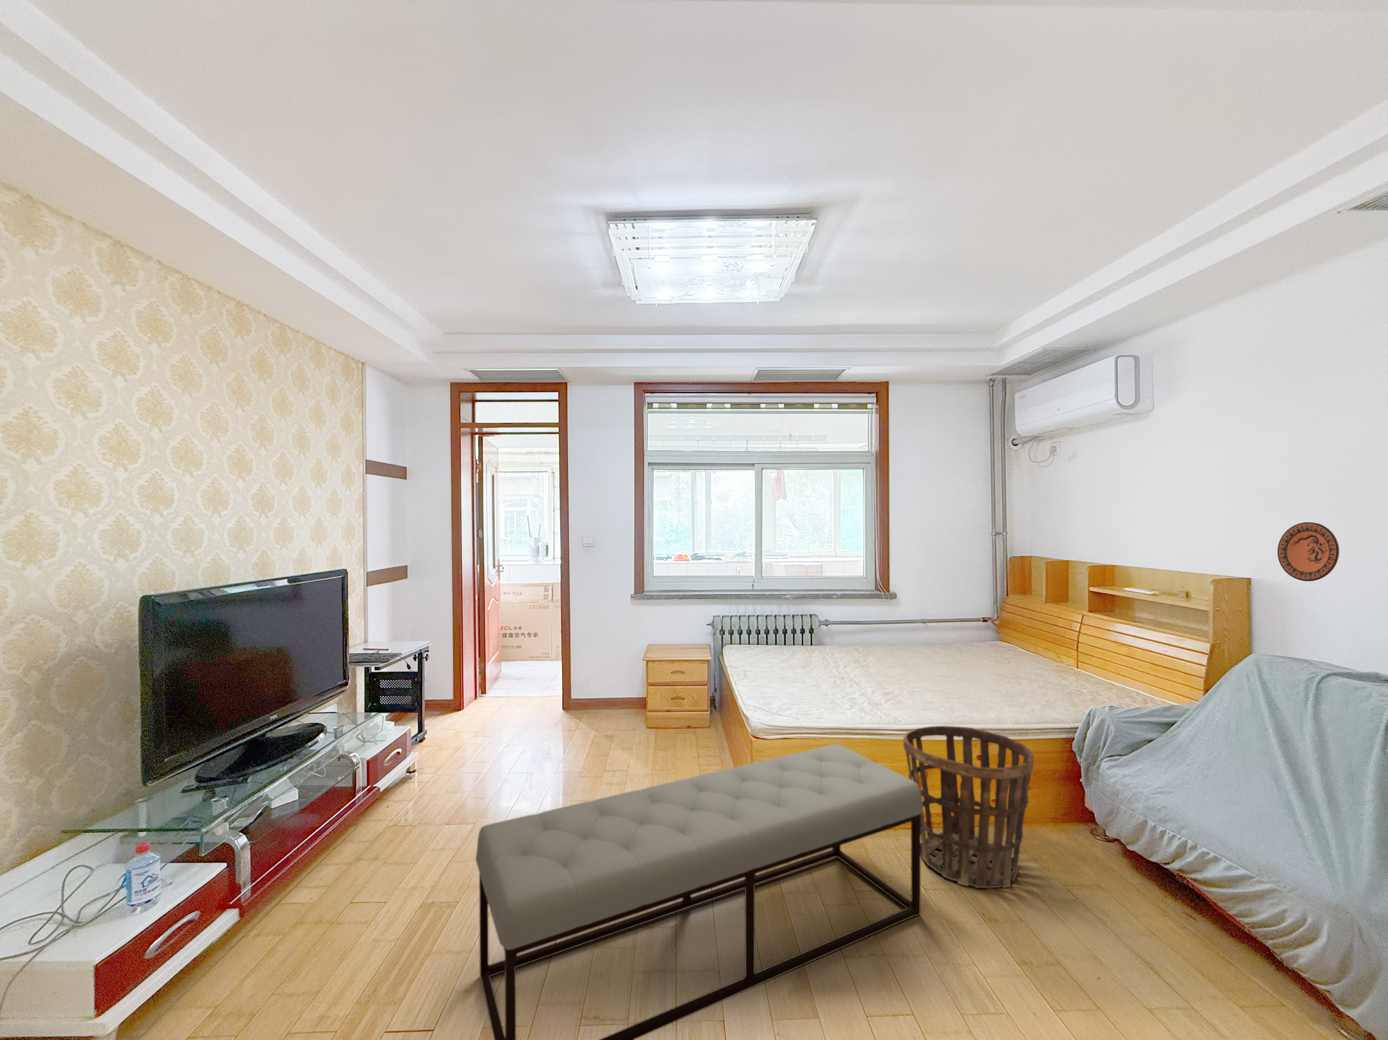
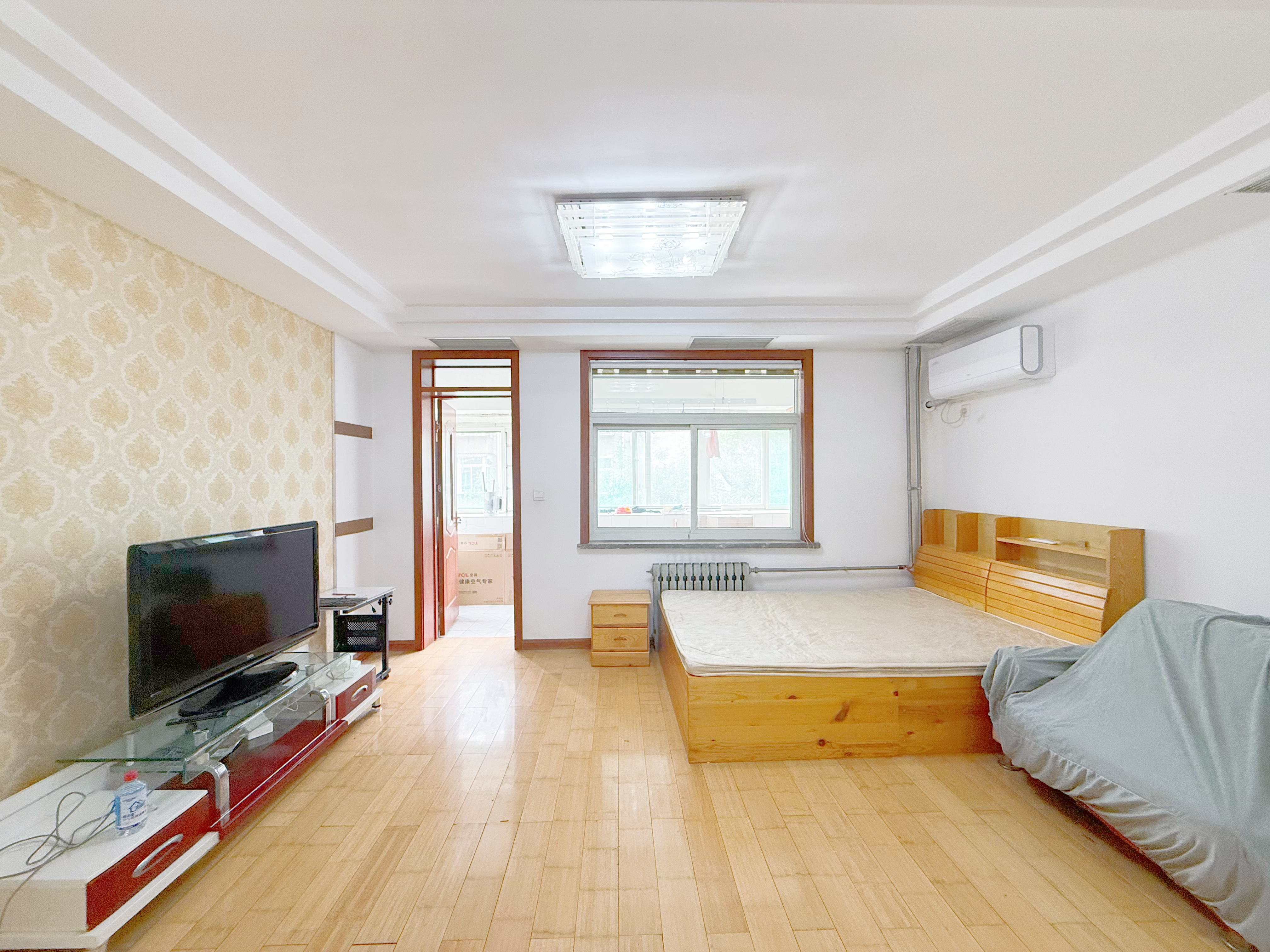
- bench [475,744,924,1040]
- basket [903,725,1035,888]
- decorative plate [1278,522,1340,581]
